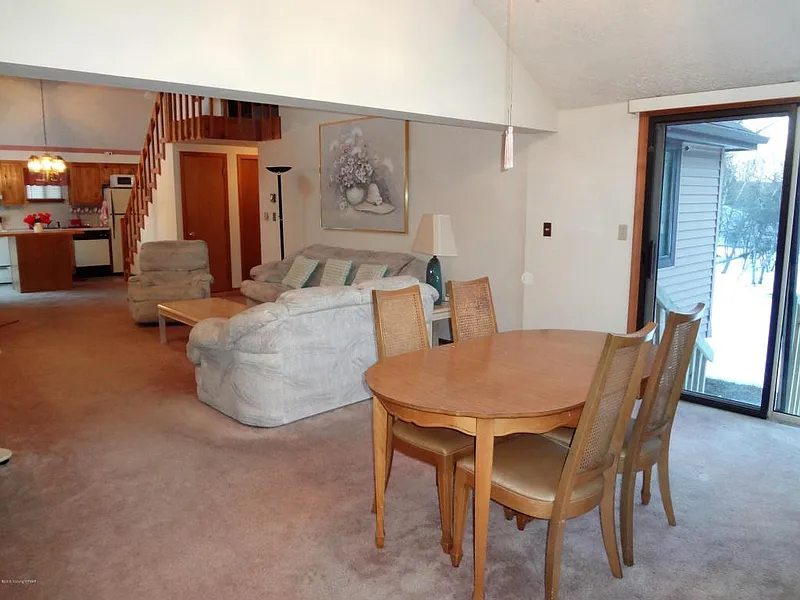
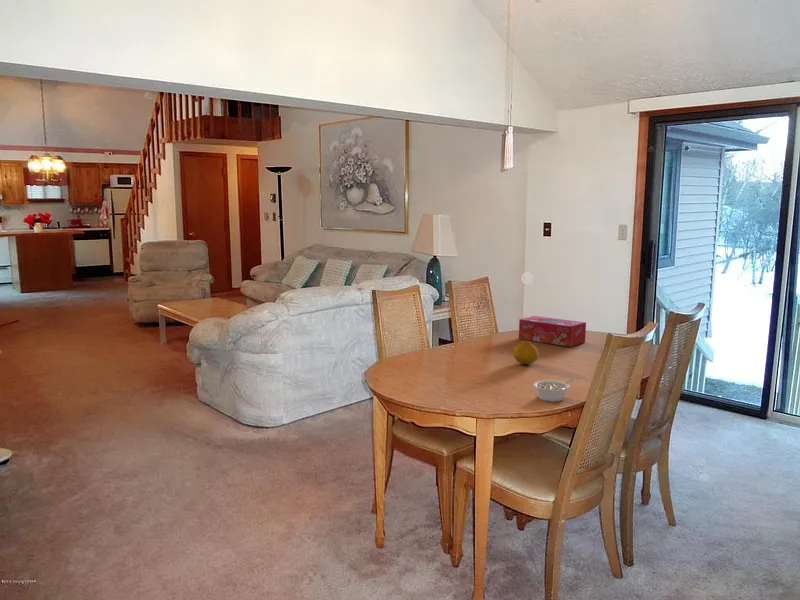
+ fruit [513,340,539,365]
+ legume [533,378,574,403]
+ tissue box [518,315,587,348]
